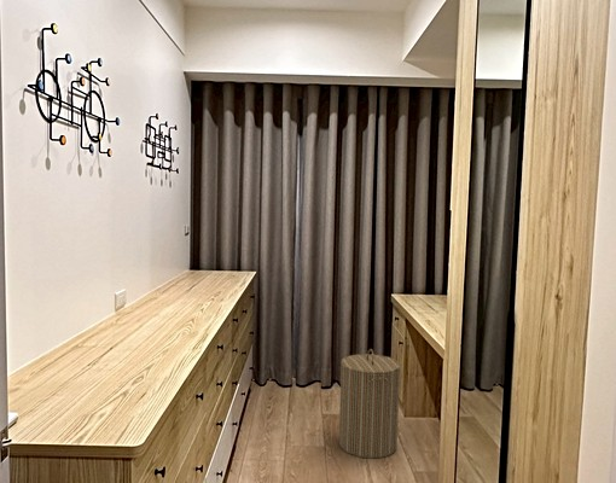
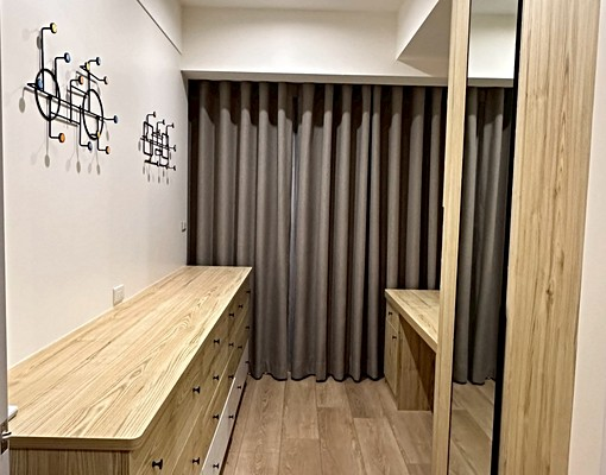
- laundry hamper [338,348,402,459]
